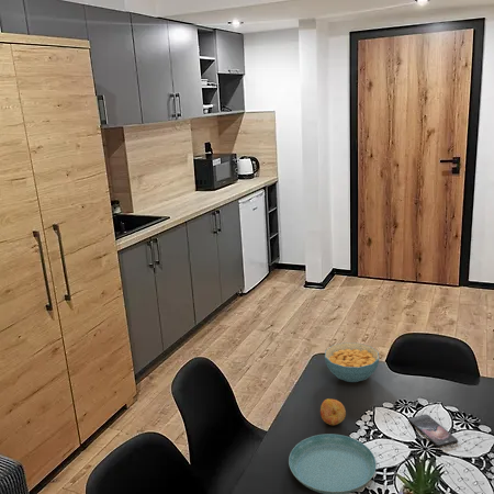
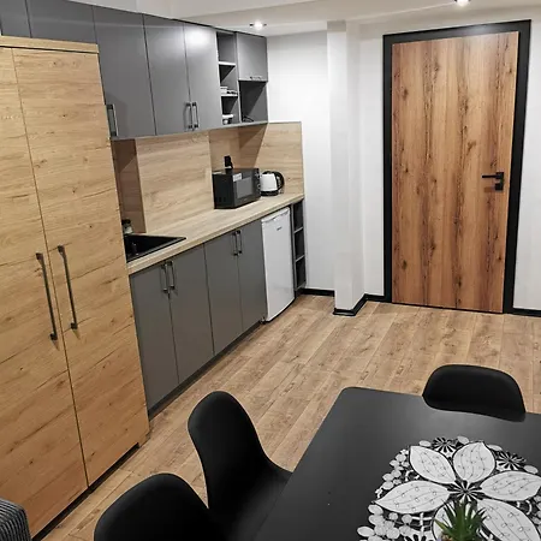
- saucer [288,433,378,494]
- cereal bowl [324,341,380,383]
- fruit [319,397,347,426]
- smartphone [407,414,459,448]
